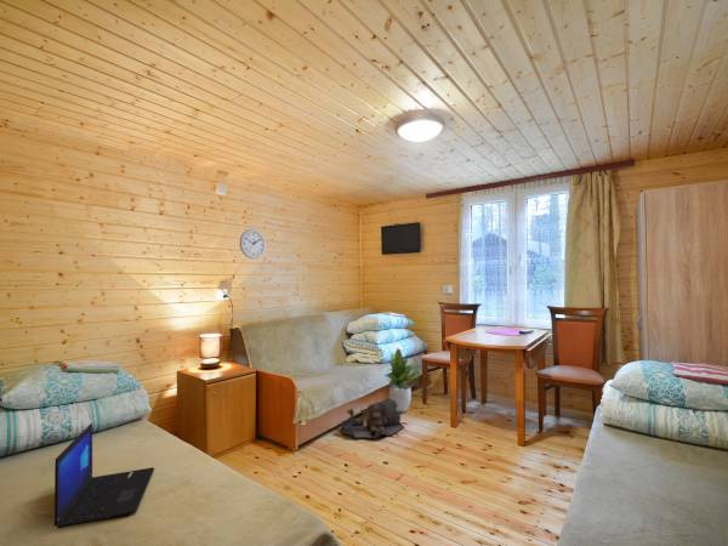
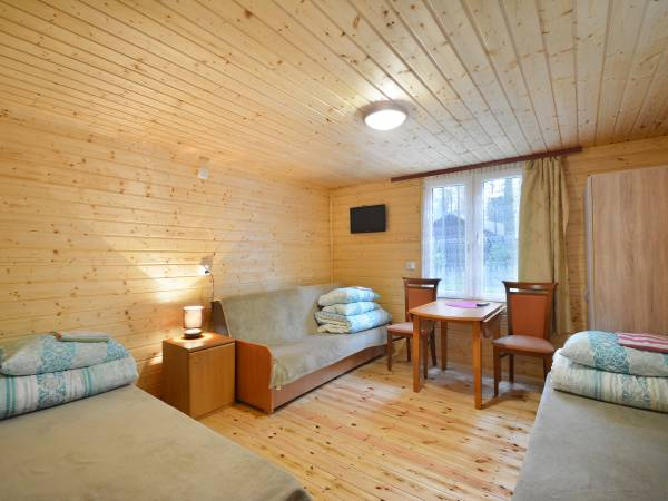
- bag [339,398,405,439]
- wall clock [238,228,267,260]
- laptop [53,422,155,529]
- potted plant [383,347,423,414]
